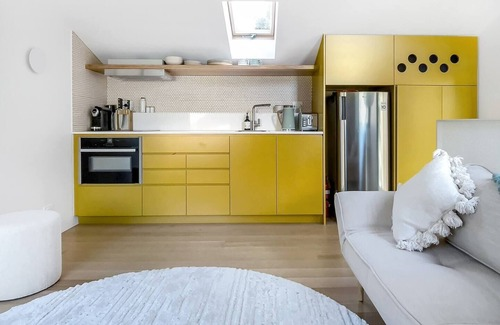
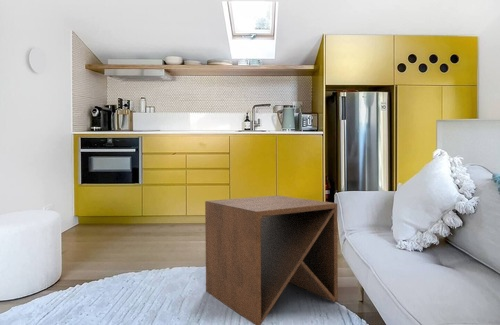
+ side table [204,195,339,325]
